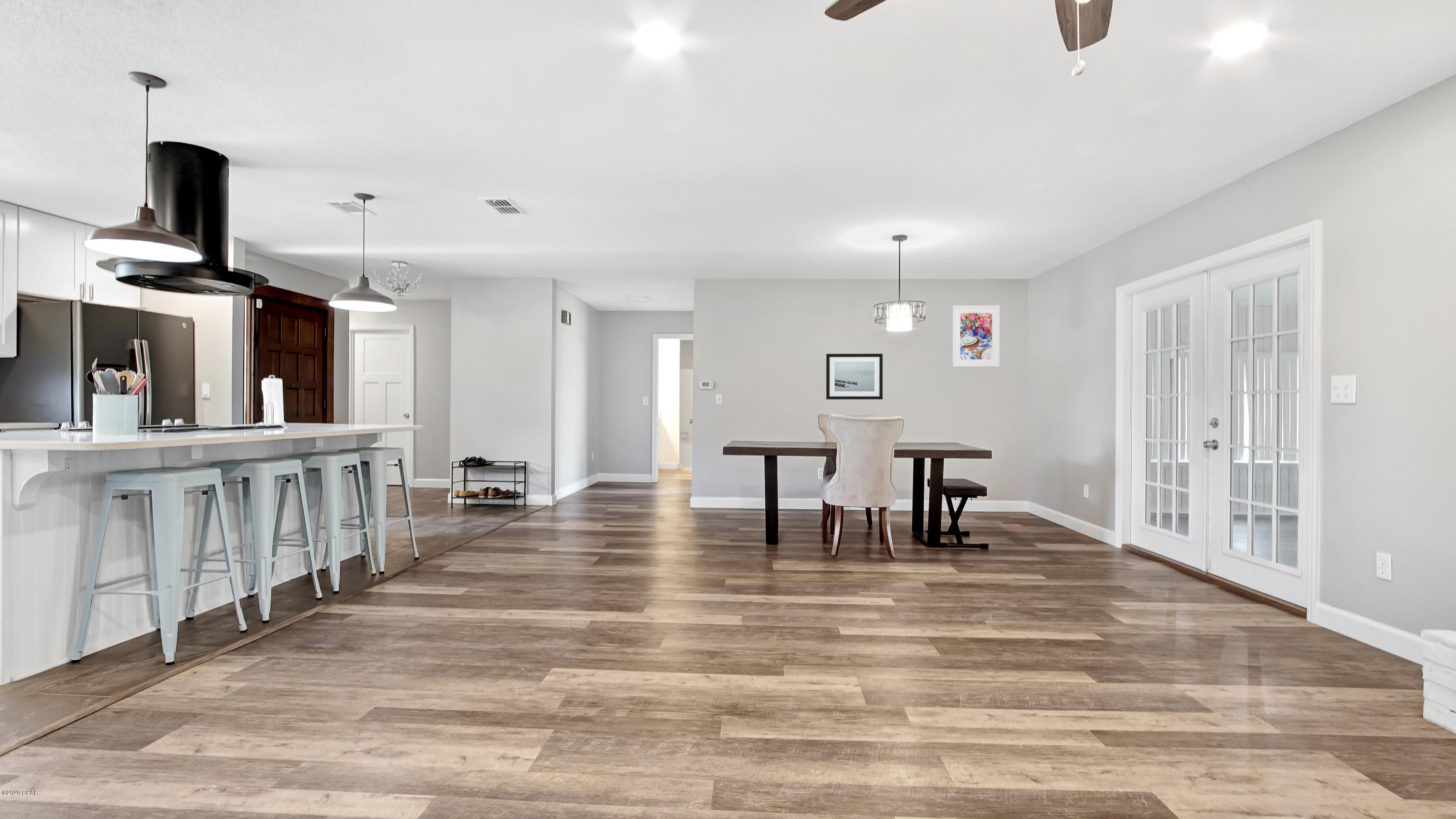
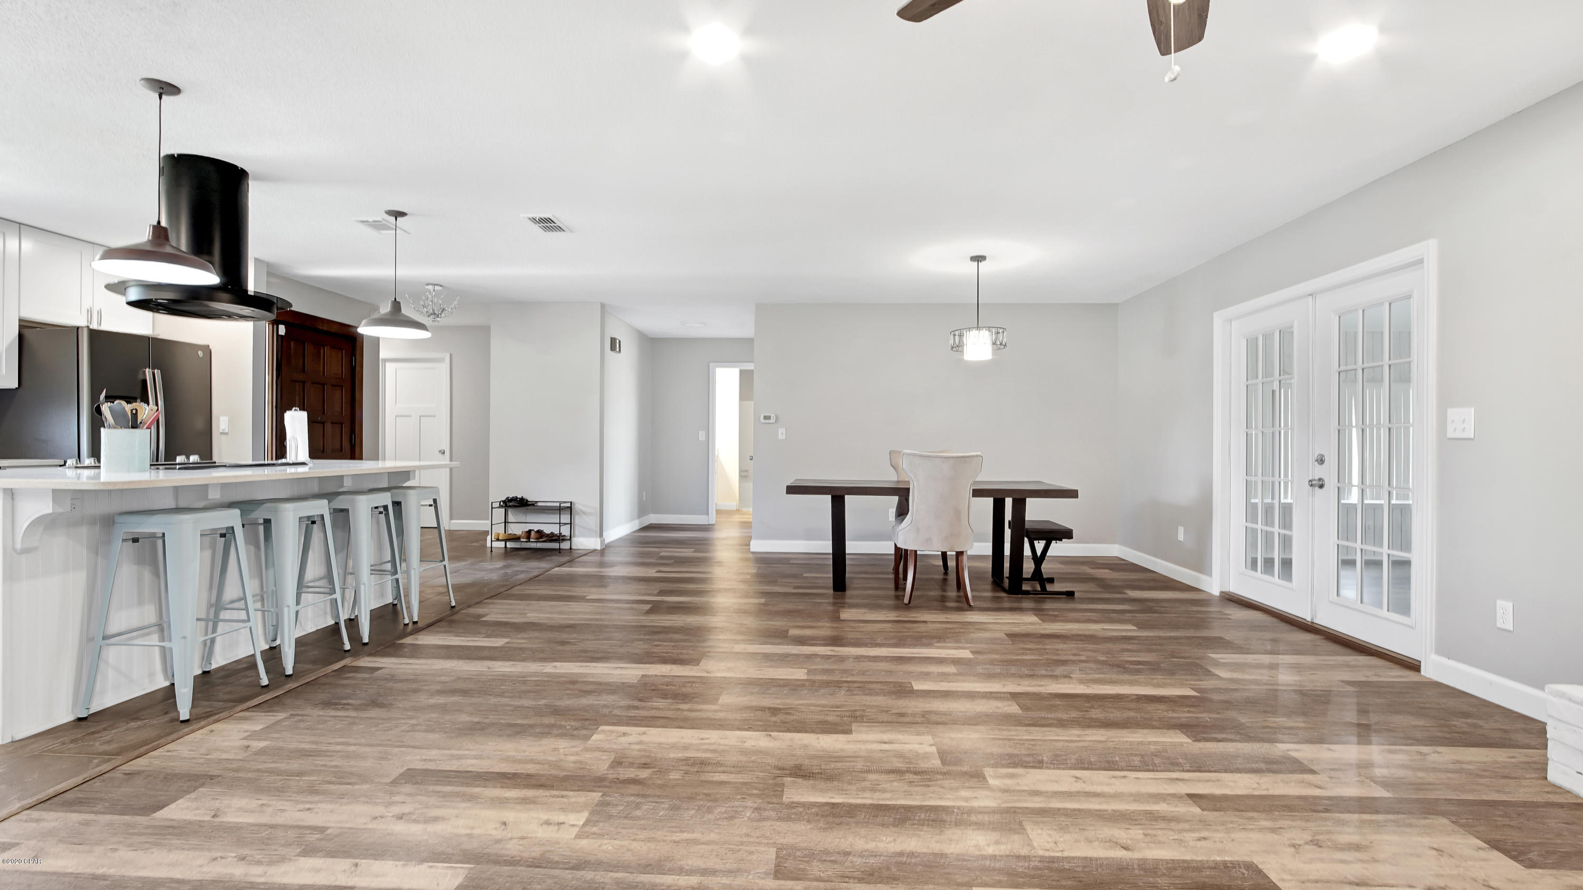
- wall art [826,353,883,400]
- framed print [952,305,1000,368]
